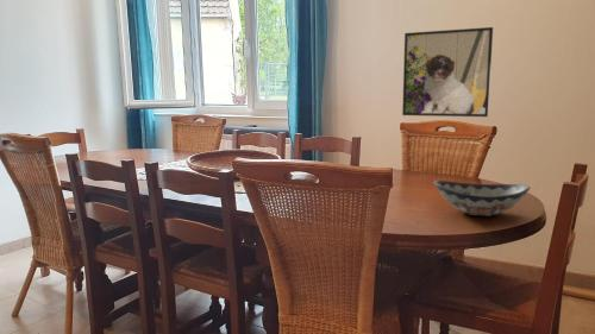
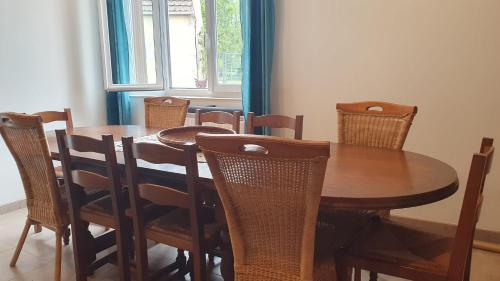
- decorative bowl [433,179,531,218]
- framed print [401,26,494,118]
